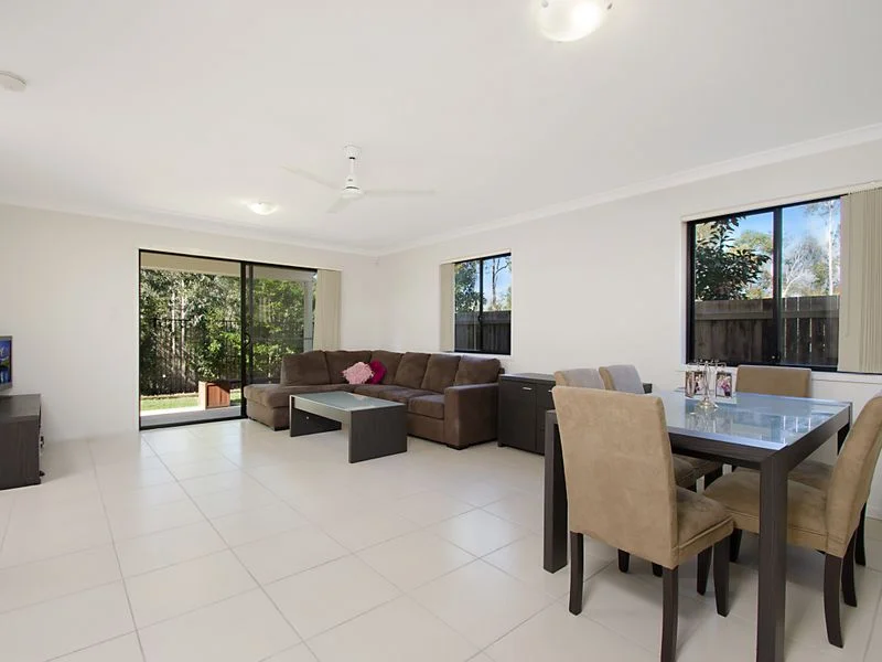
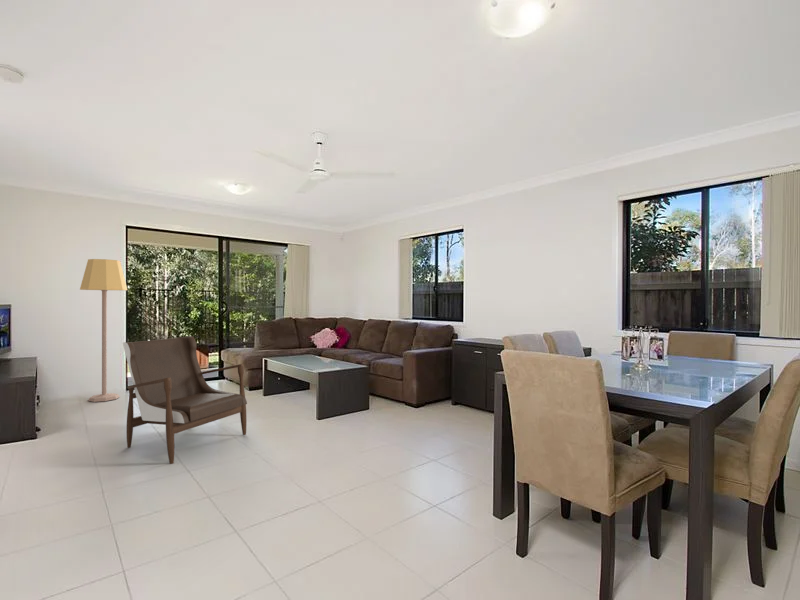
+ lamp [79,258,128,403]
+ armchair [122,335,248,465]
